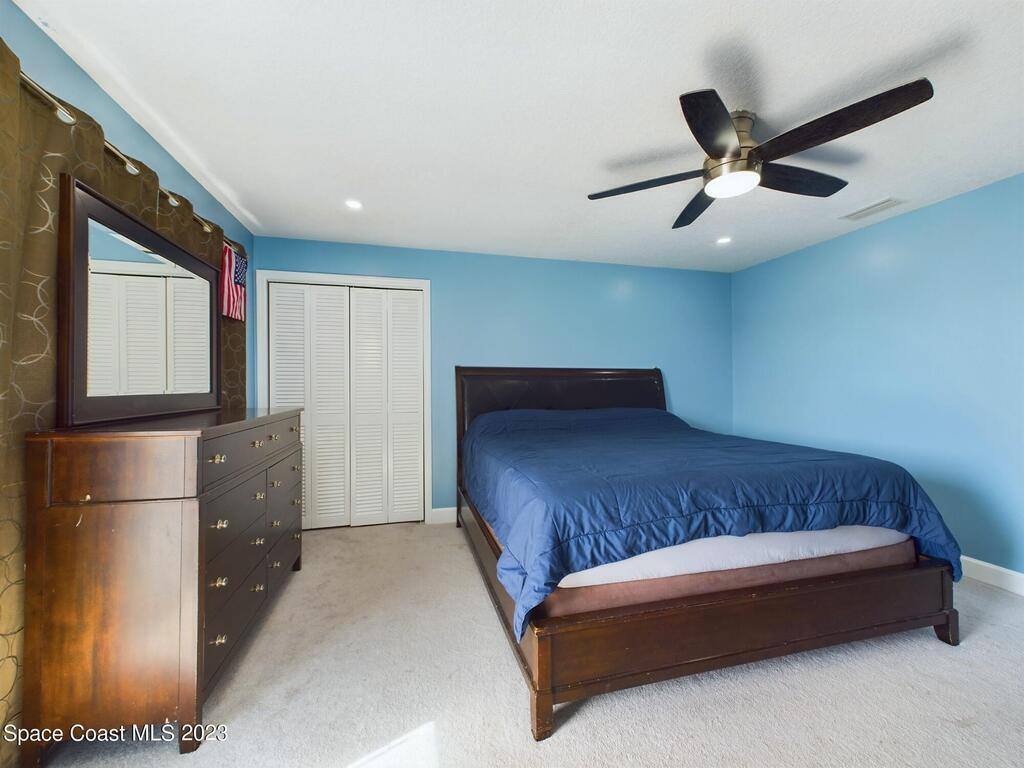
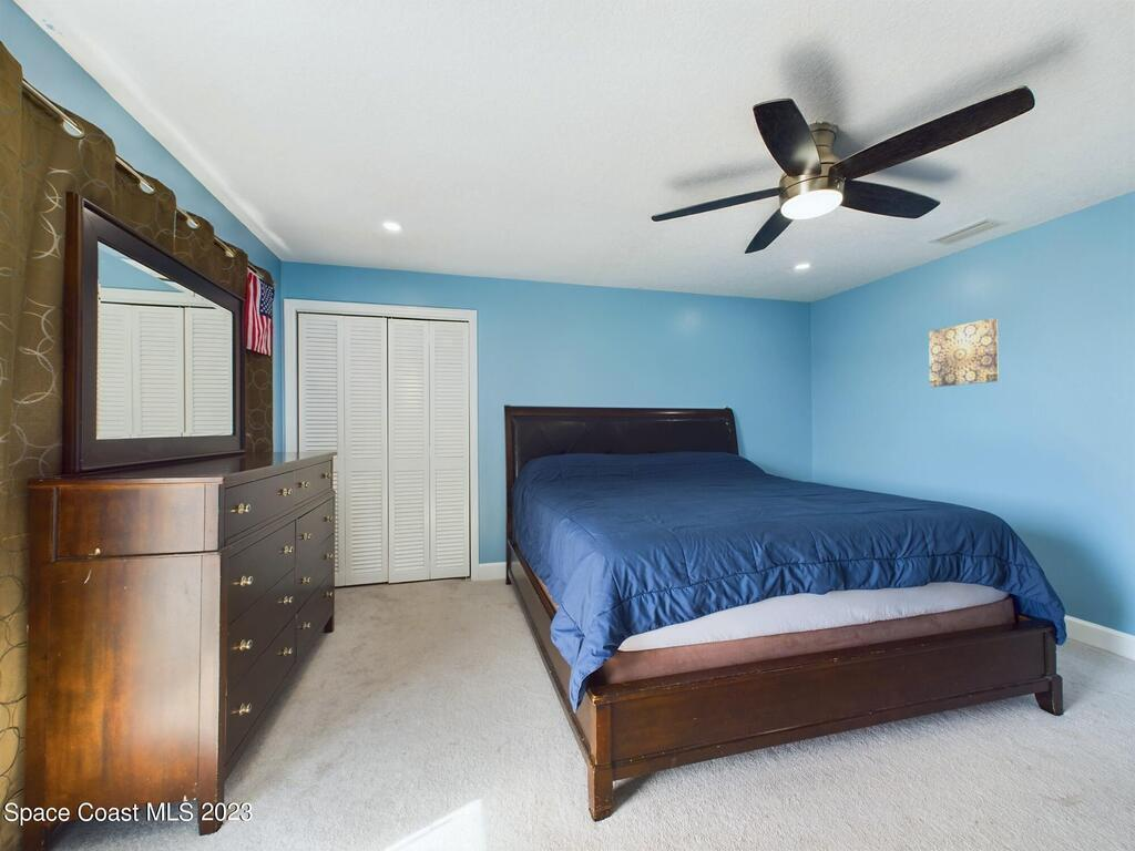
+ wall art [928,317,1000,388]
